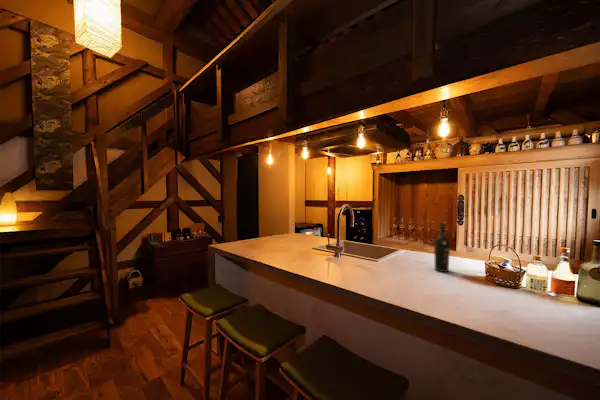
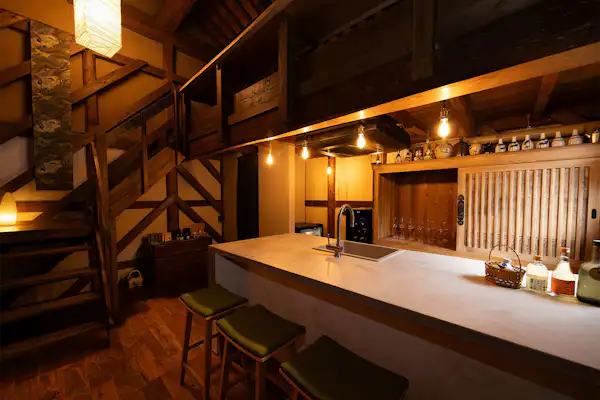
- wine bottle [433,222,451,273]
